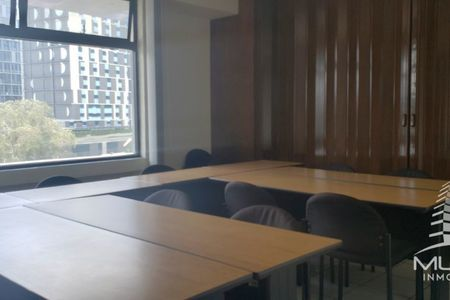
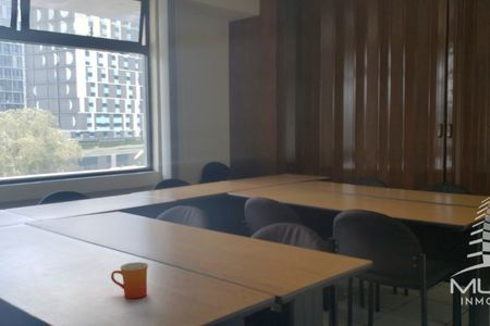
+ mug [110,261,149,300]
